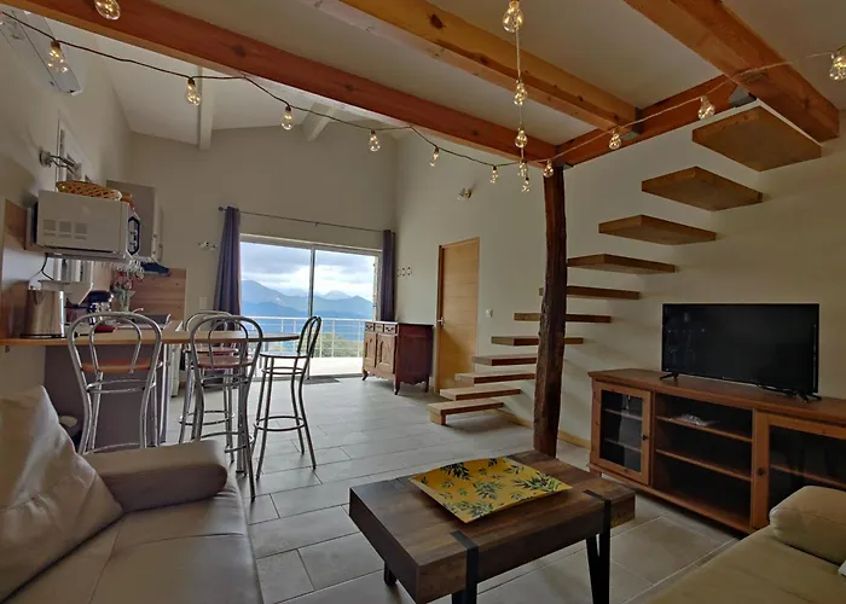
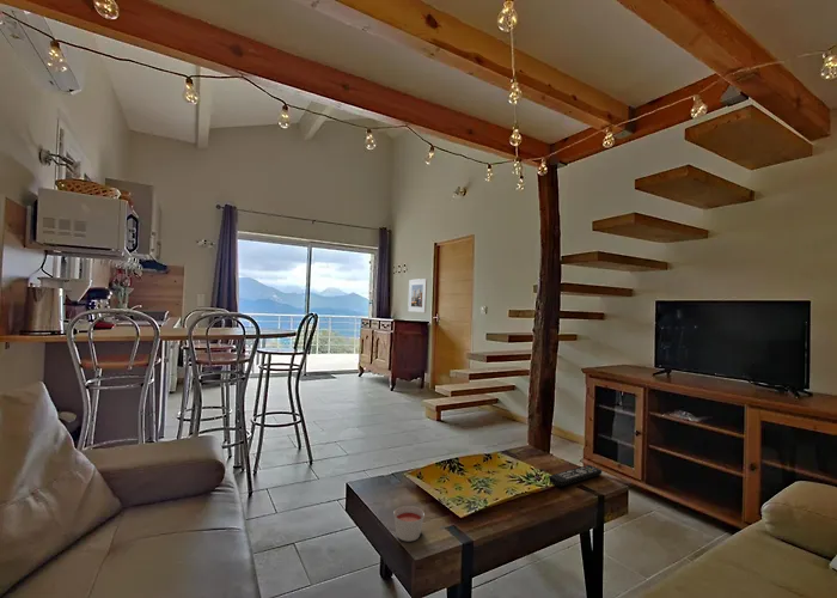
+ remote control [548,464,603,488]
+ candle [393,505,426,543]
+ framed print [407,277,428,313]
